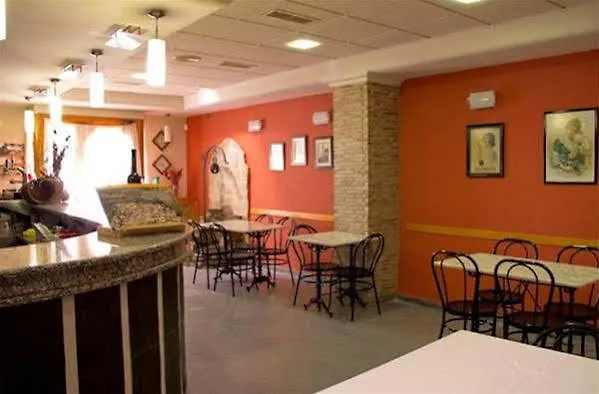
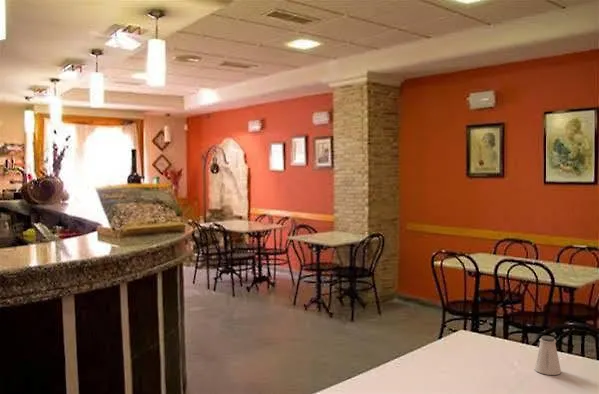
+ saltshaker [533,335,562,376]
